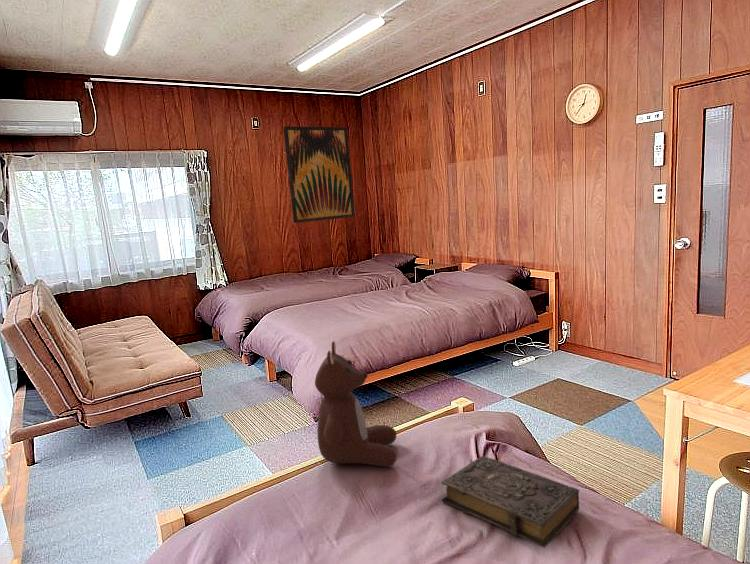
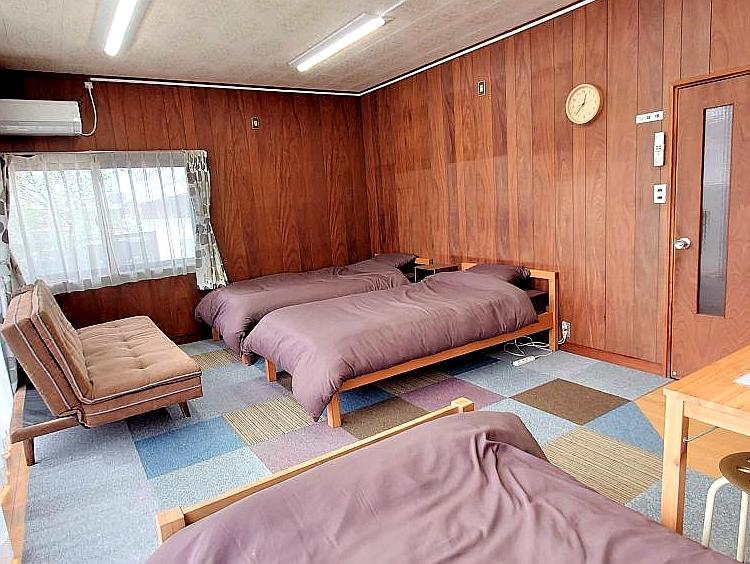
- wall art [282,125,356,224]
- book [440,455,581,549]
- teddy bear [314,340,398,468]
